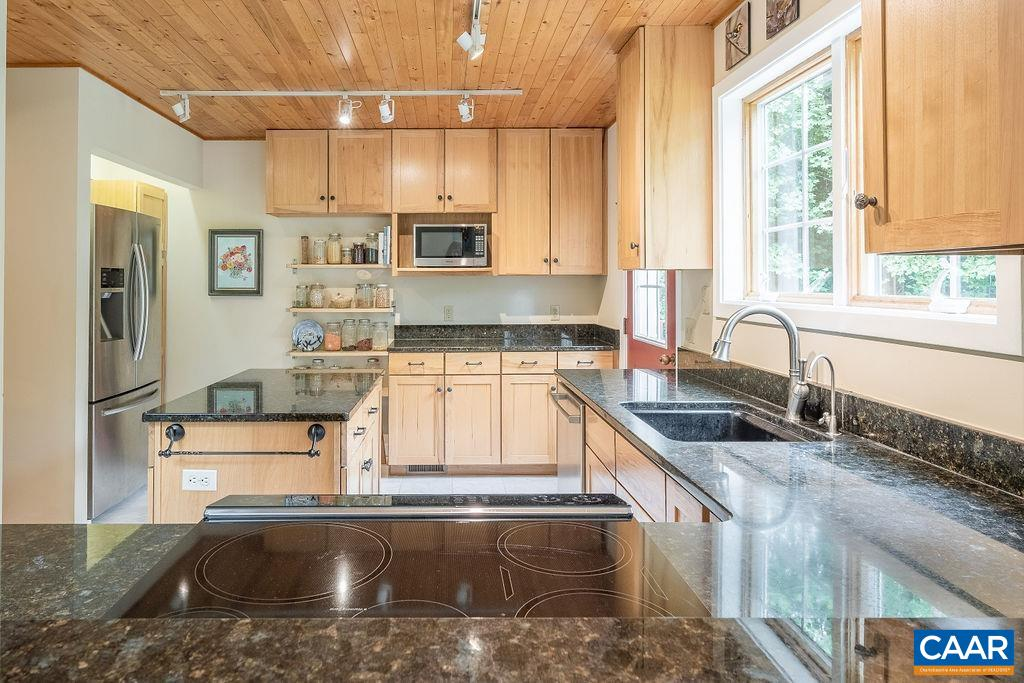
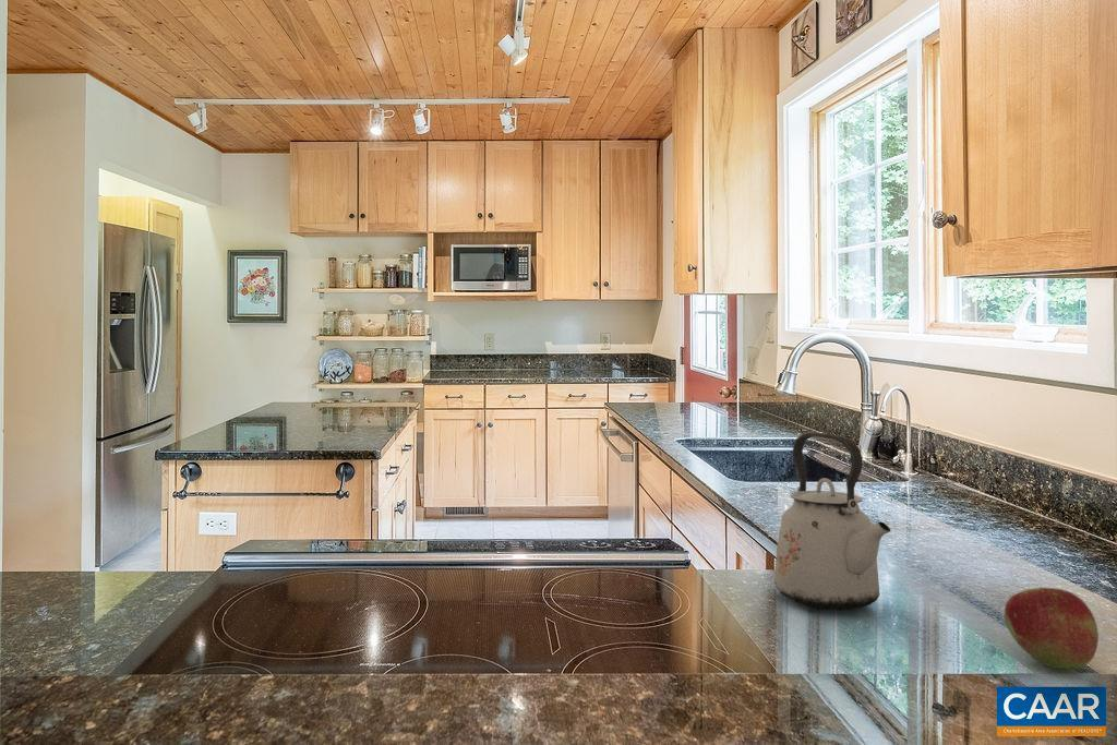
+ kettle [773,432,892,611]
+ fruit [1004,587,1100,670]
